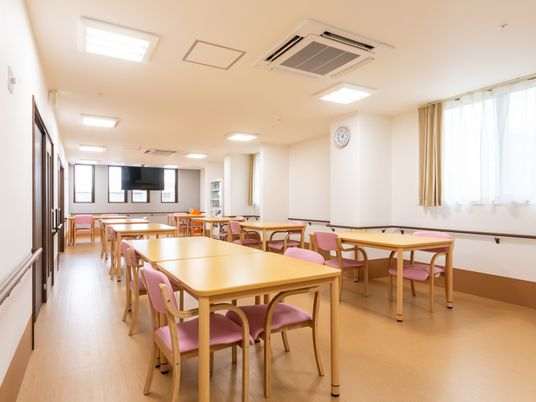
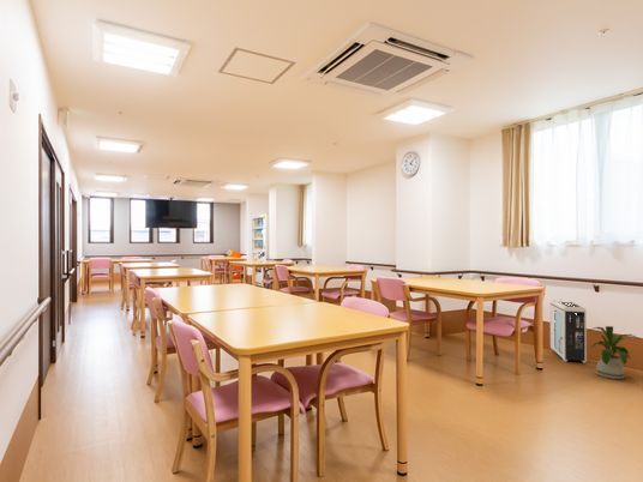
+ air purifier [549,299,588,364]
+ house plant [590,325,641,380]
